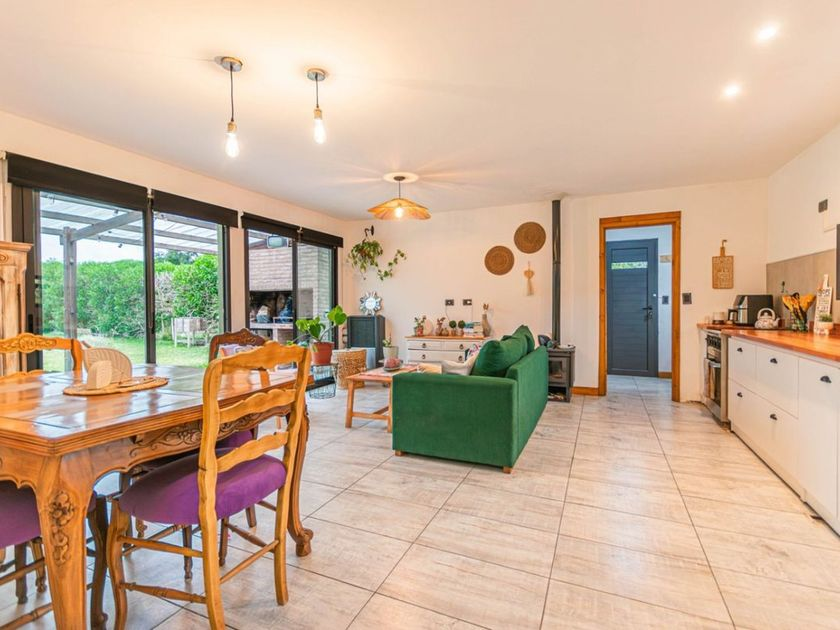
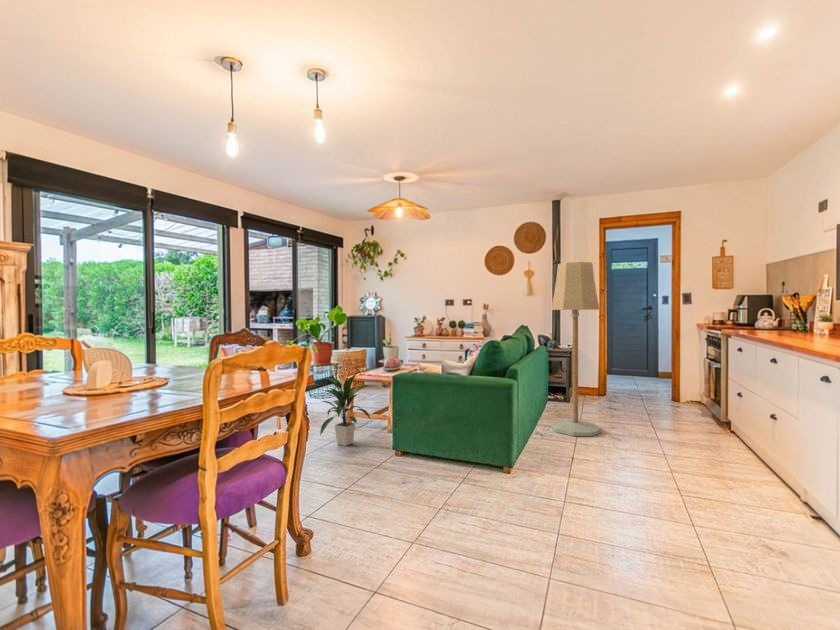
+ indoor plant [319,373,373,447]
+ floor lamp [550,261,602,437]
